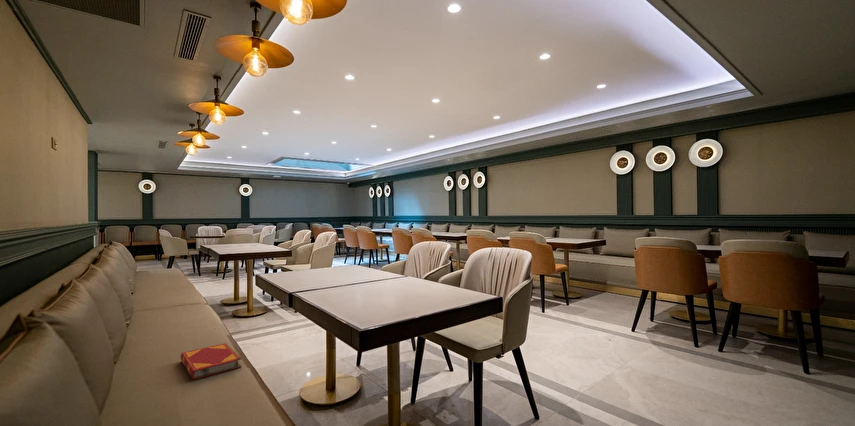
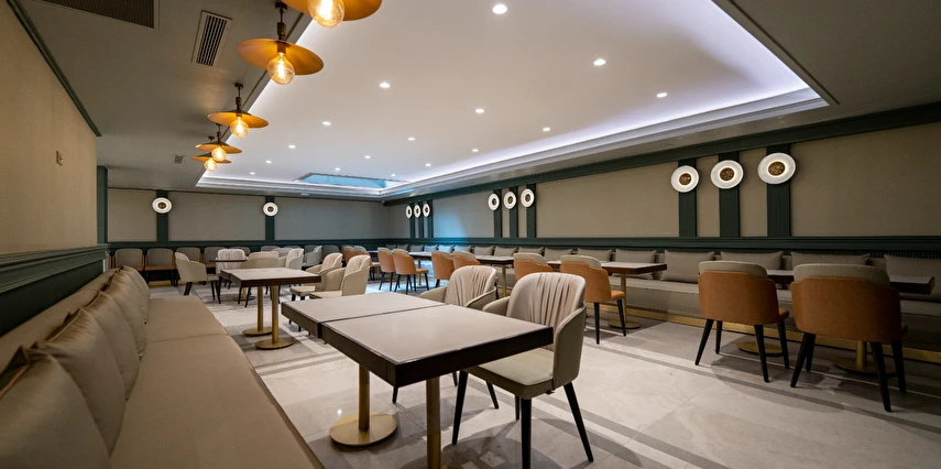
- hardback book [180,342,243,381]
